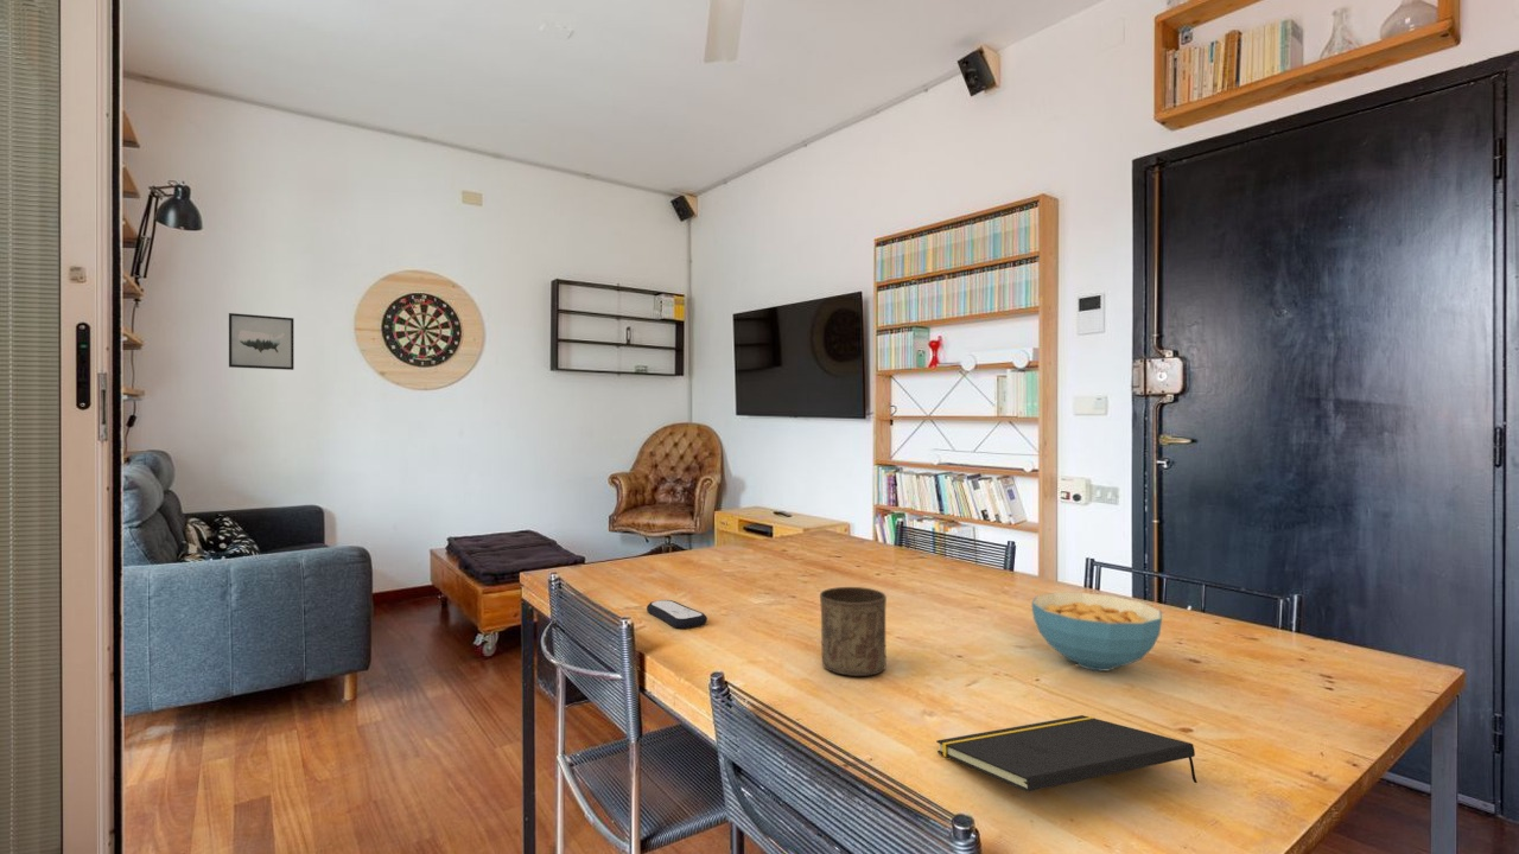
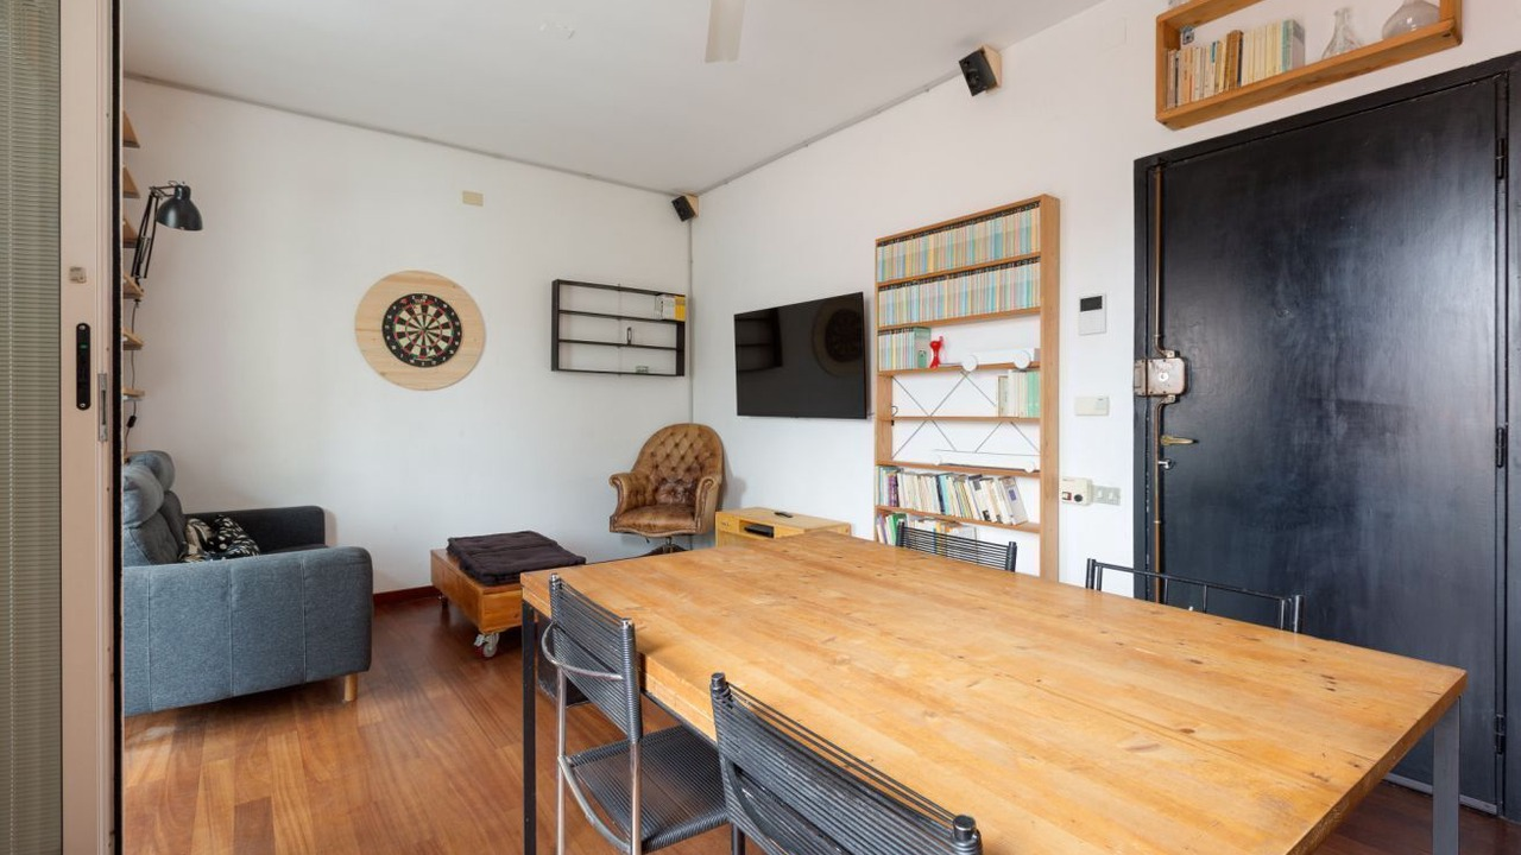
- cup [819,586,888,677]
- wall art [228,312,295,371]
- notepad [935,714,1199,794]
- remote control [646,599,708,630]
- cereal bowl [1030,592,1163,673]
